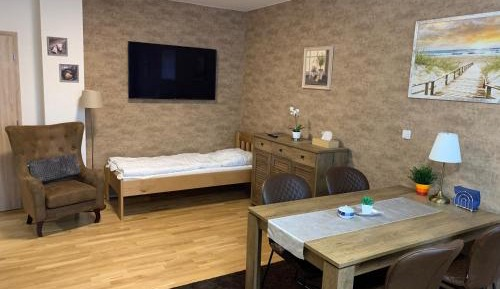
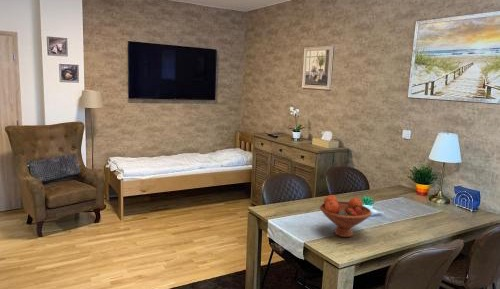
+ fruit bowl [319,194,373,238]
